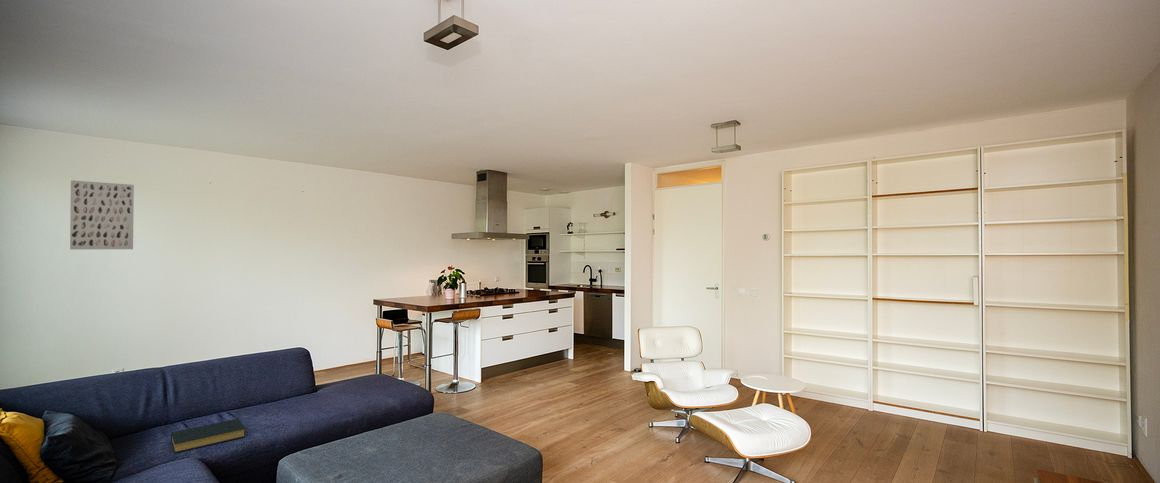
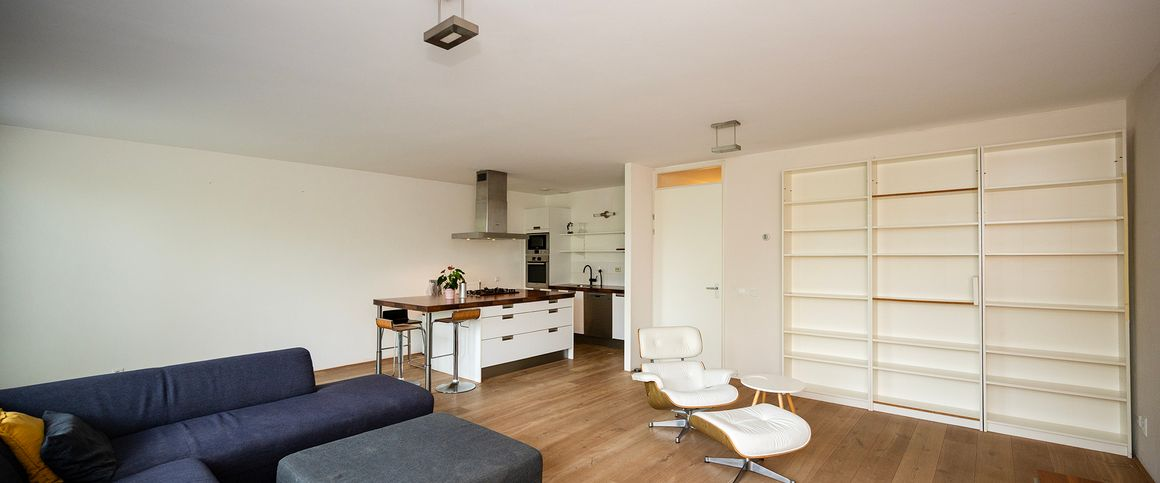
- hardback book [170,418,246,454]
- wall art [69,179,135,250]
